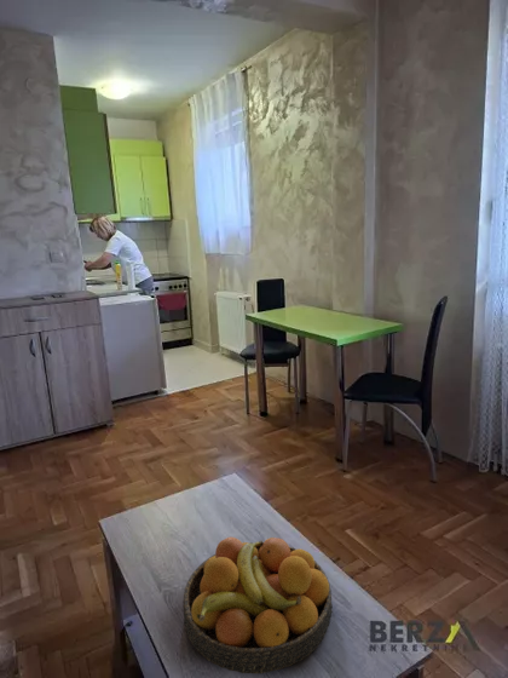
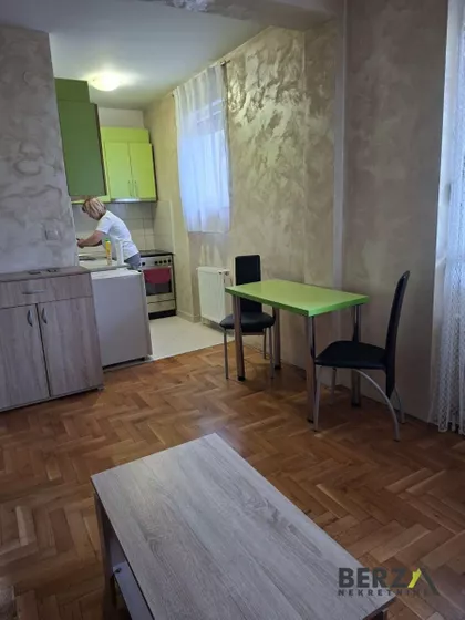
- fruit bowl [181,536,334,674]
